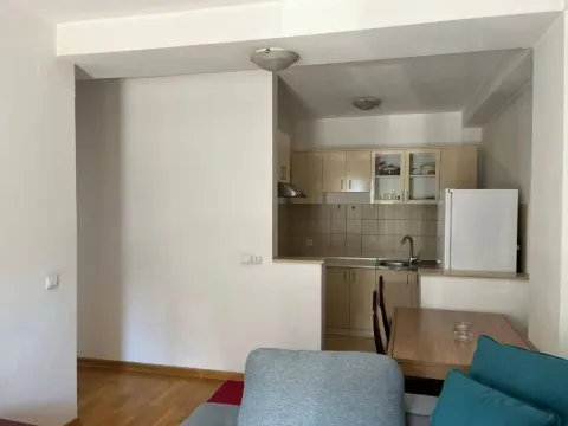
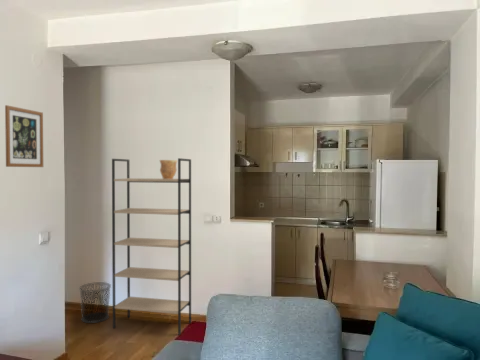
+ wall art [4,104,44,168]
+ shelving unit [111,157,192,336]
+ ceramic vessel [159,159,178,179]
+ waste bin [78,281,112,324]
